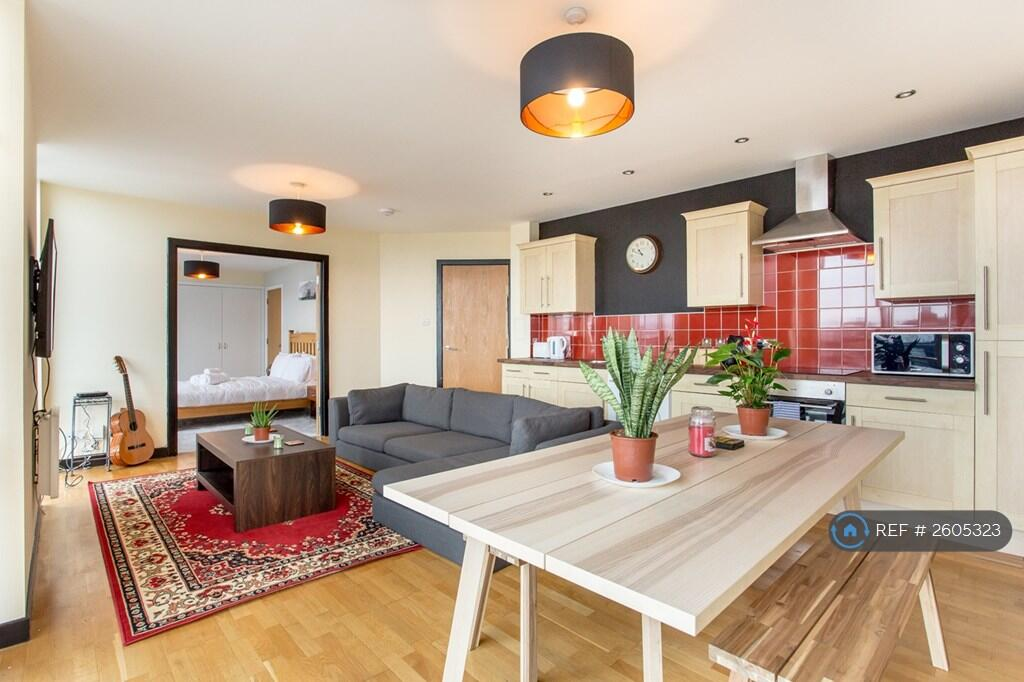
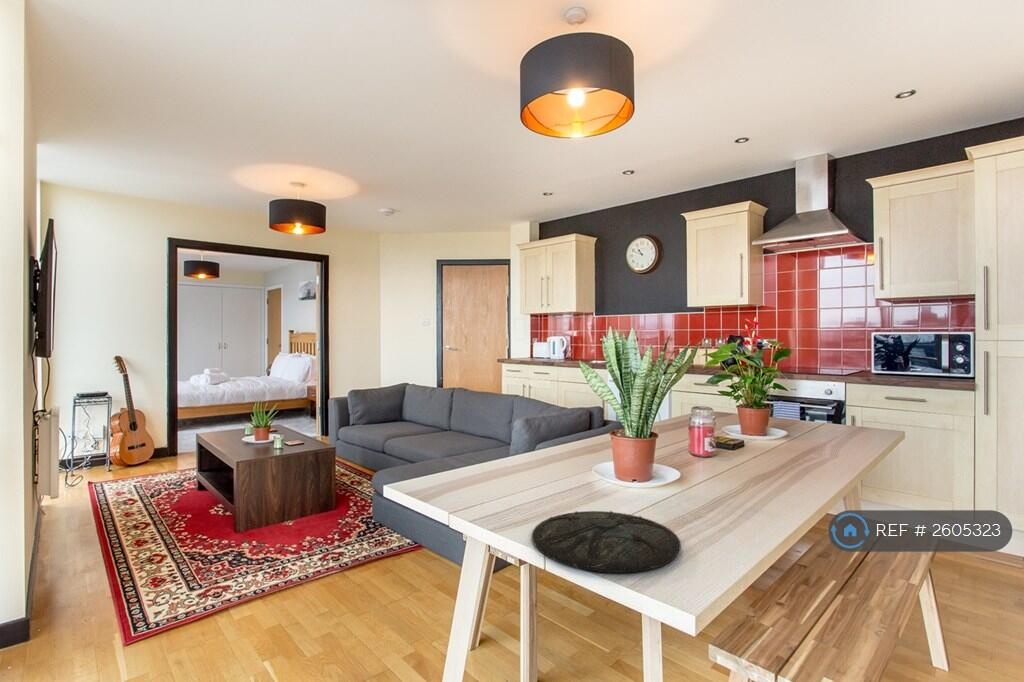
+ plate [531,510,682,574]
